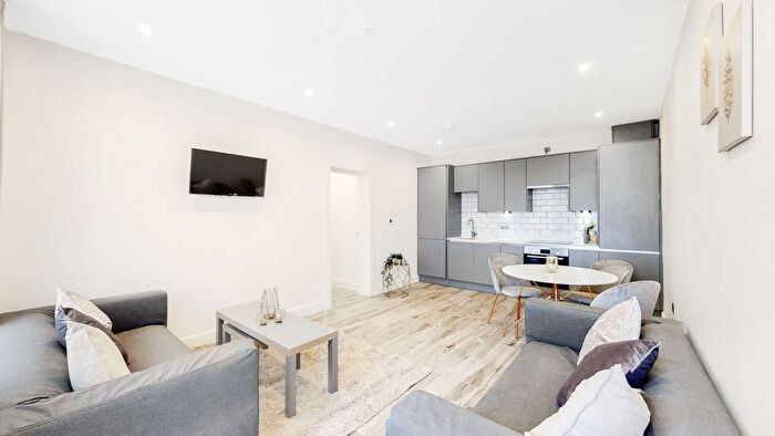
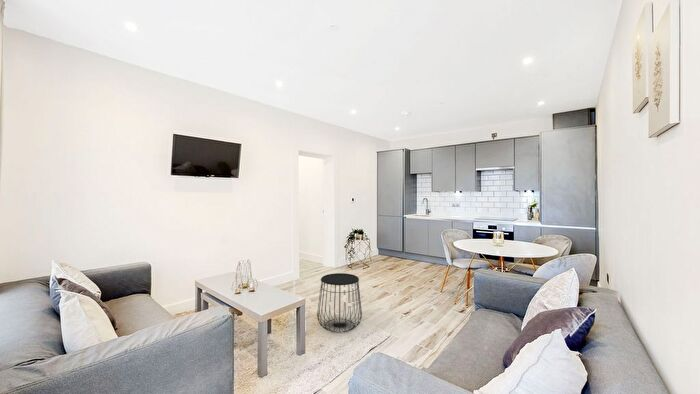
+ side table [316,272,363,333]
